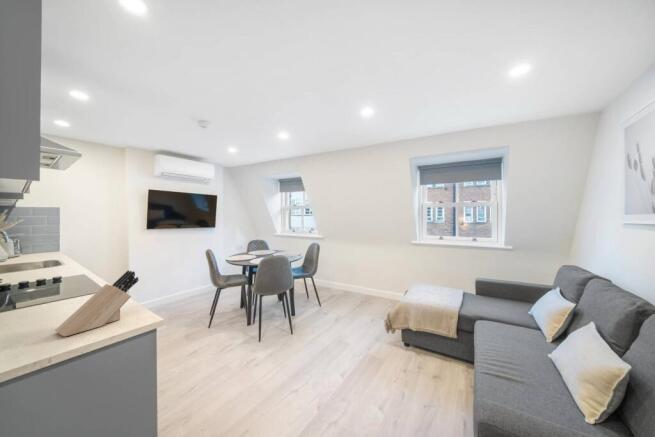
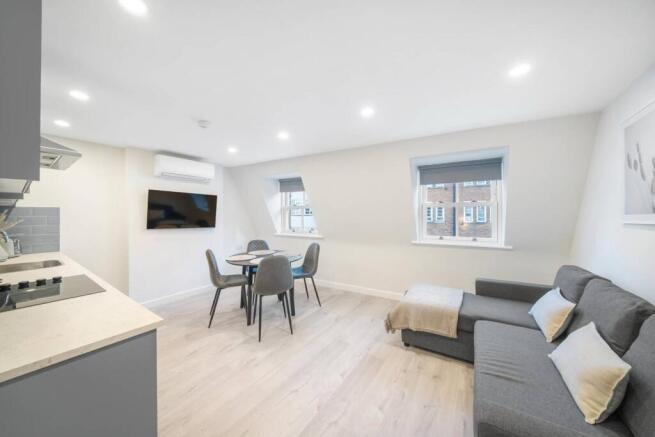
- knife block [54,269,139,338]
